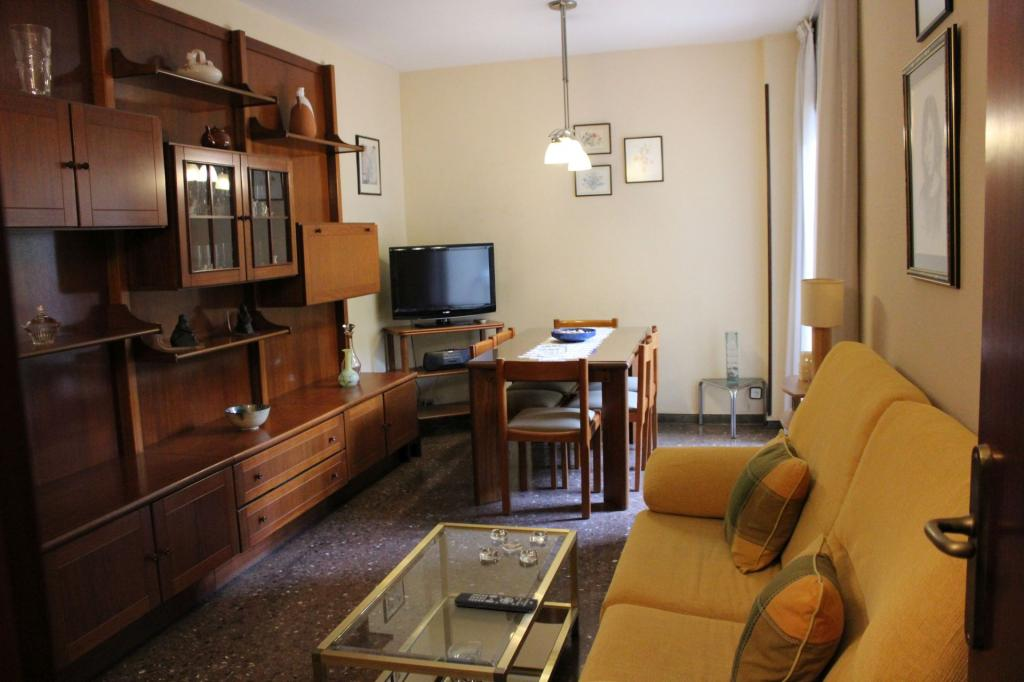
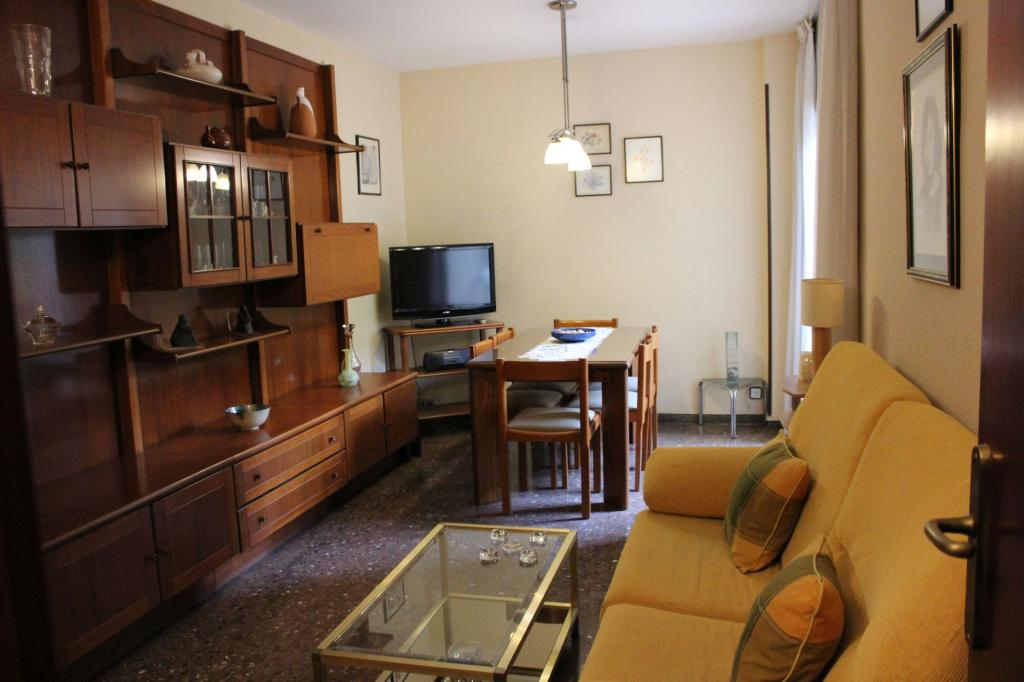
- remote control [453,592,539,614]
